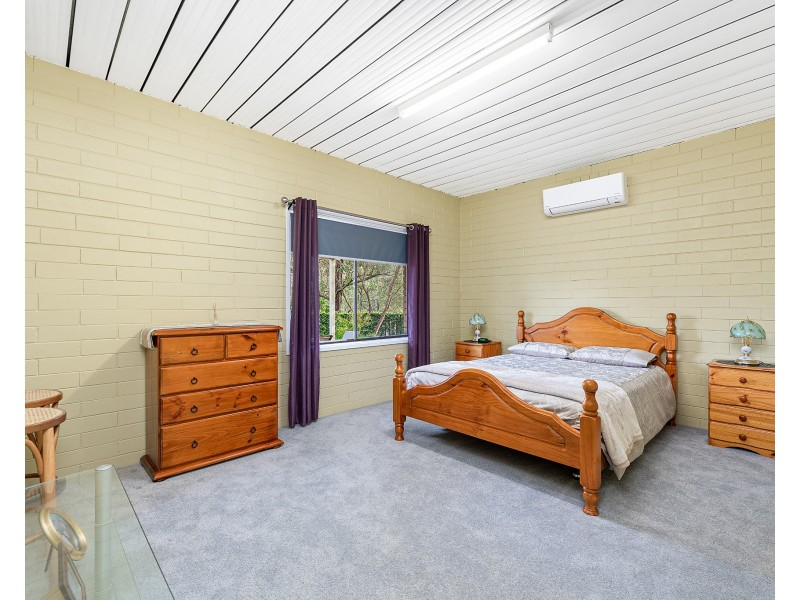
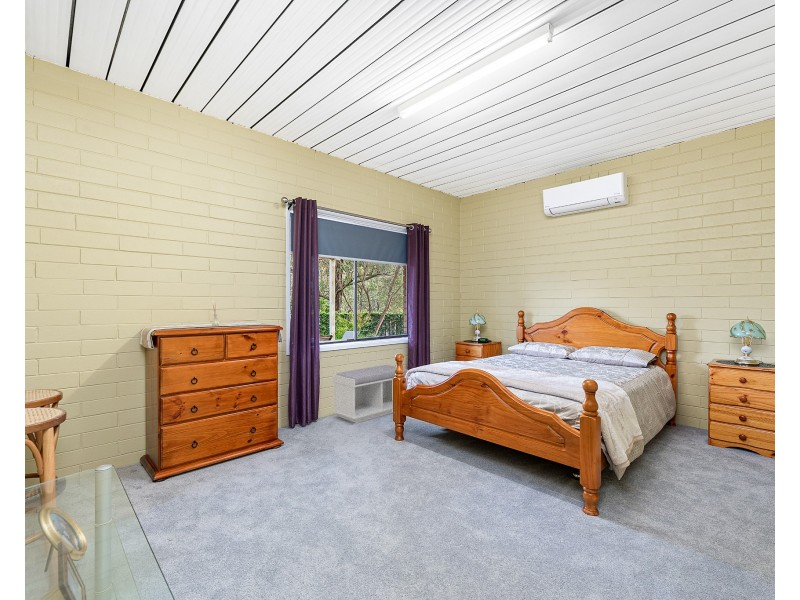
+ bench [332,364,409,424]
